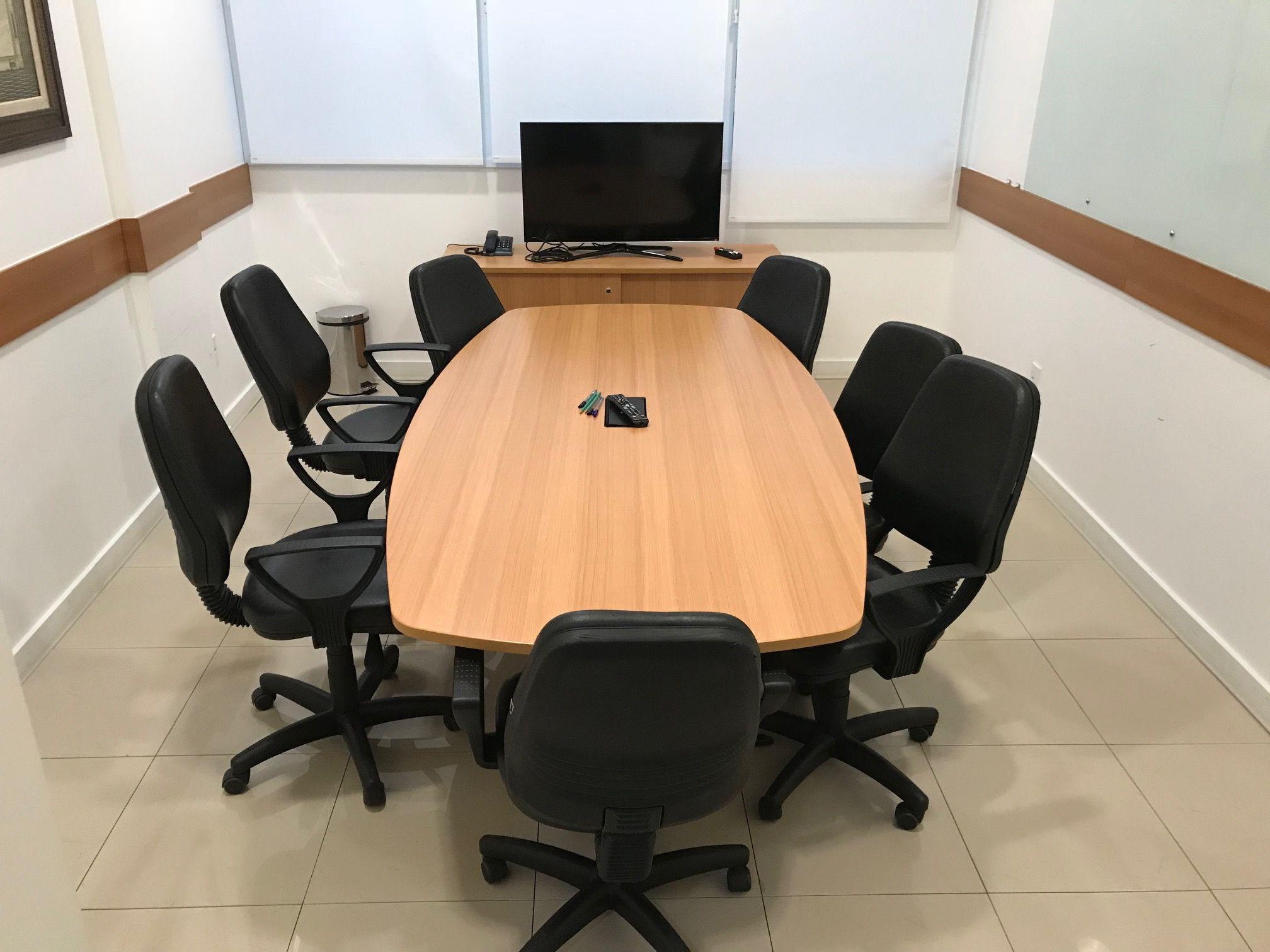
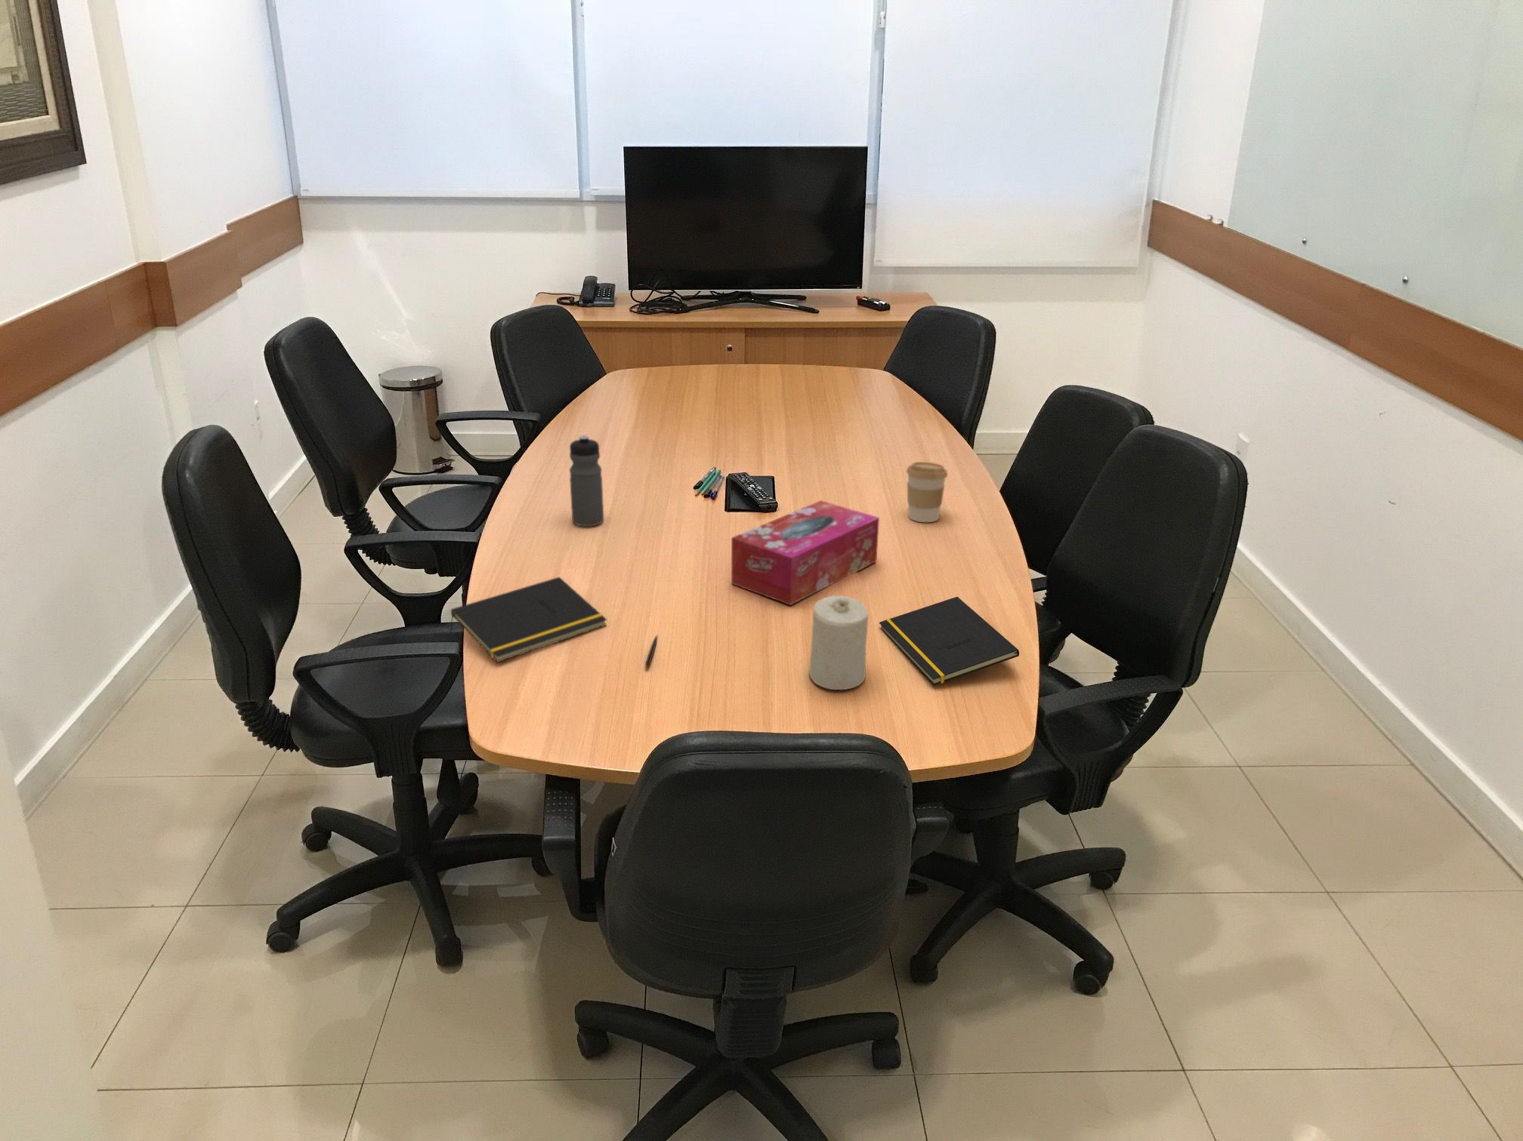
+ coffee cup [905,461,949,523]
+ notepad [450,575,607,663]
+ notepad [879,596,1019,686]
+ water bottle [568,435,604,527]
+ tissue box [730,500,880,606]
+ candle [808,594,868,690]
+ pen [644,634,658,668]
